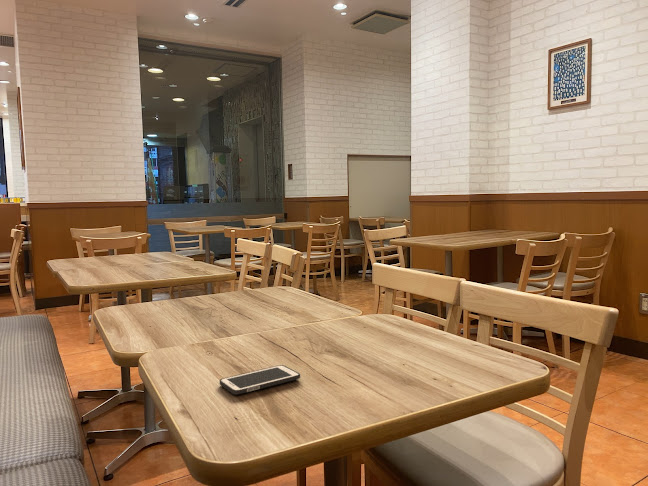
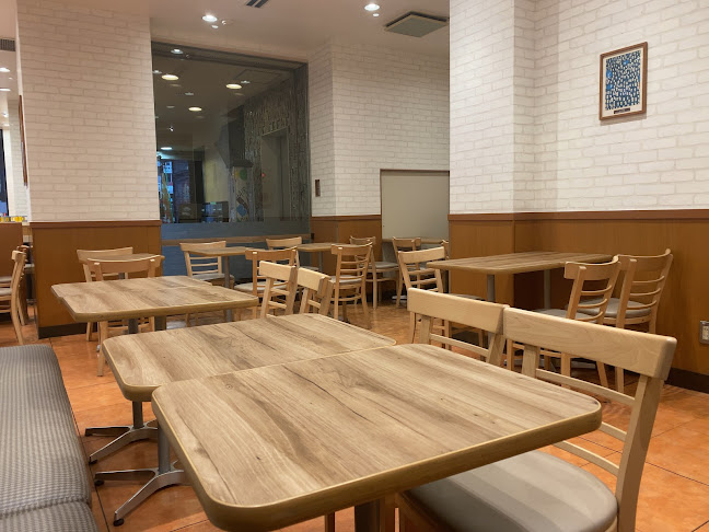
- cell phone [219,364,301,396]
